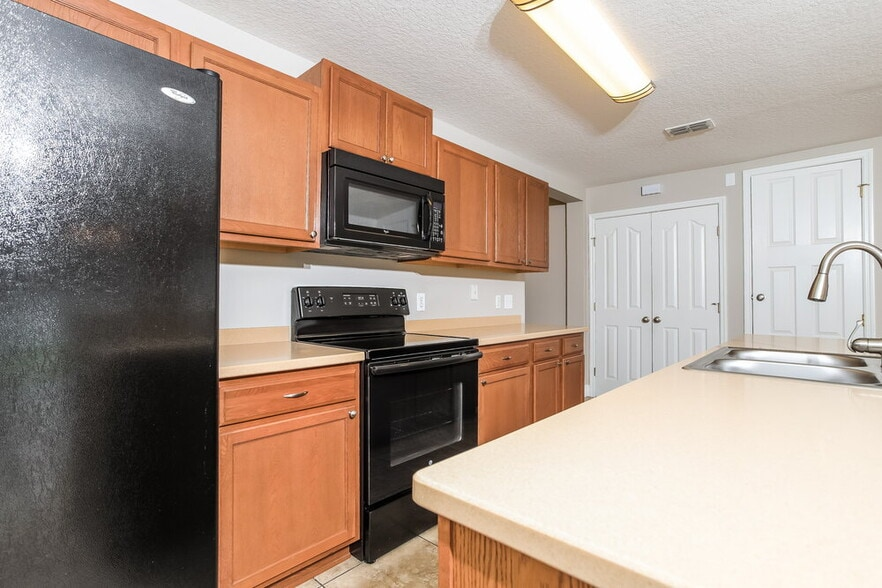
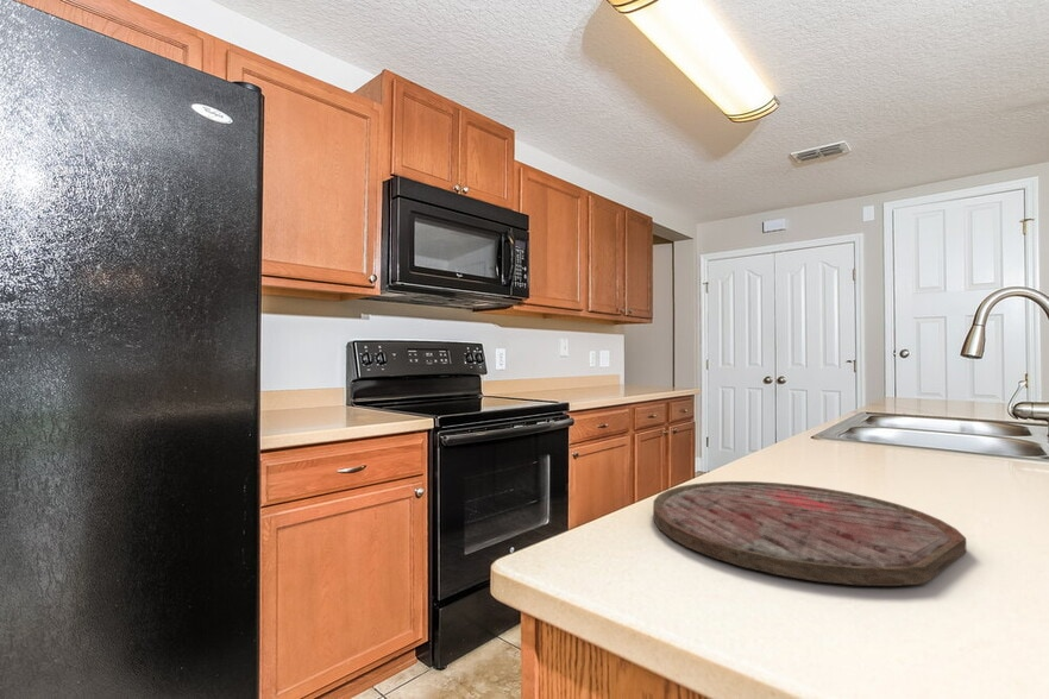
+ cutting board [652,480,967,587]
